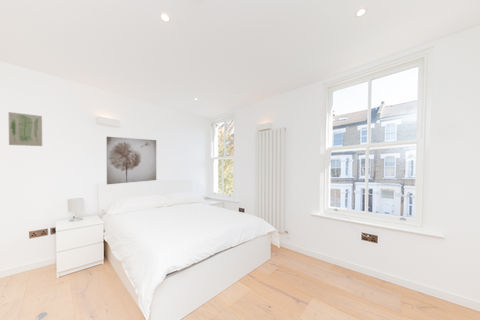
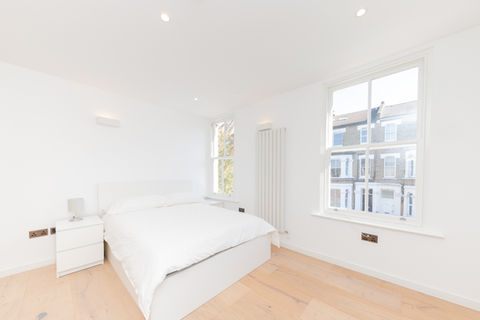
- wall art [106,136,157,185]
- wall art [8,111,43,147]
